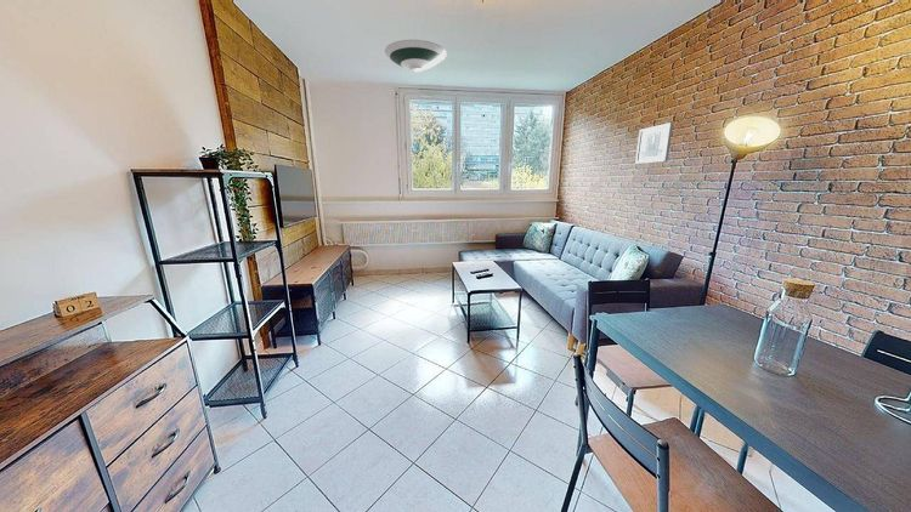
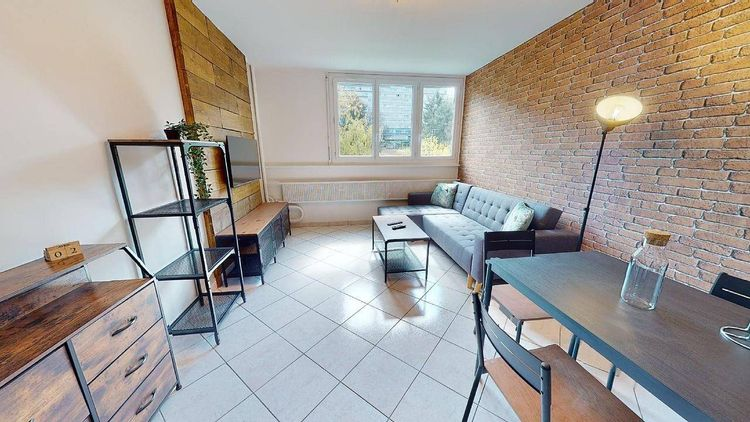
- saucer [384,39,448,73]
- wall art [634,121,674,165]
